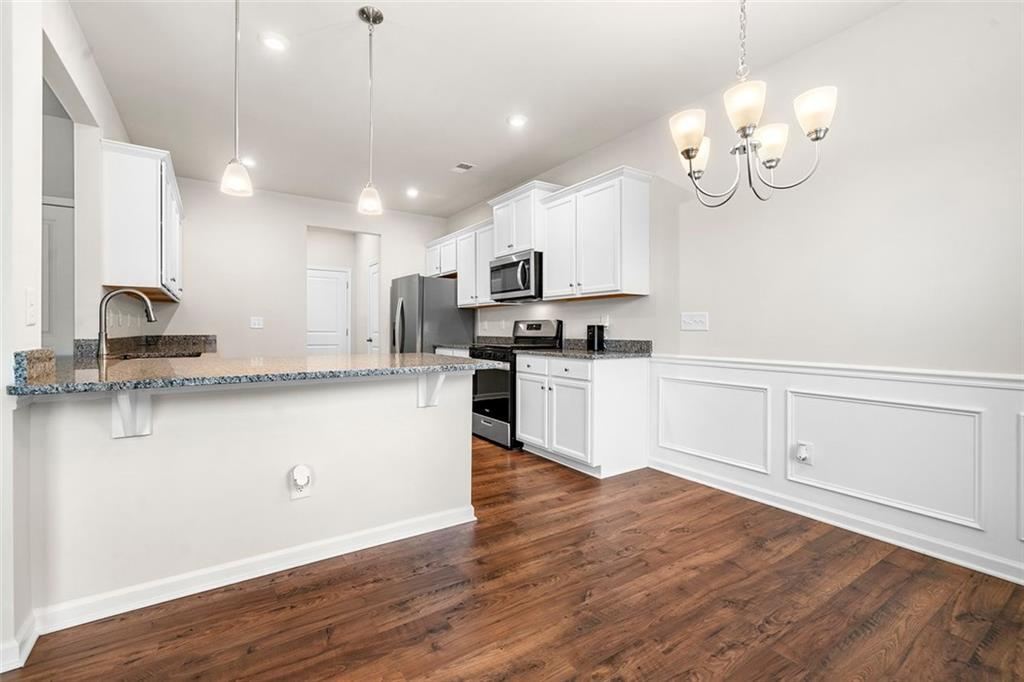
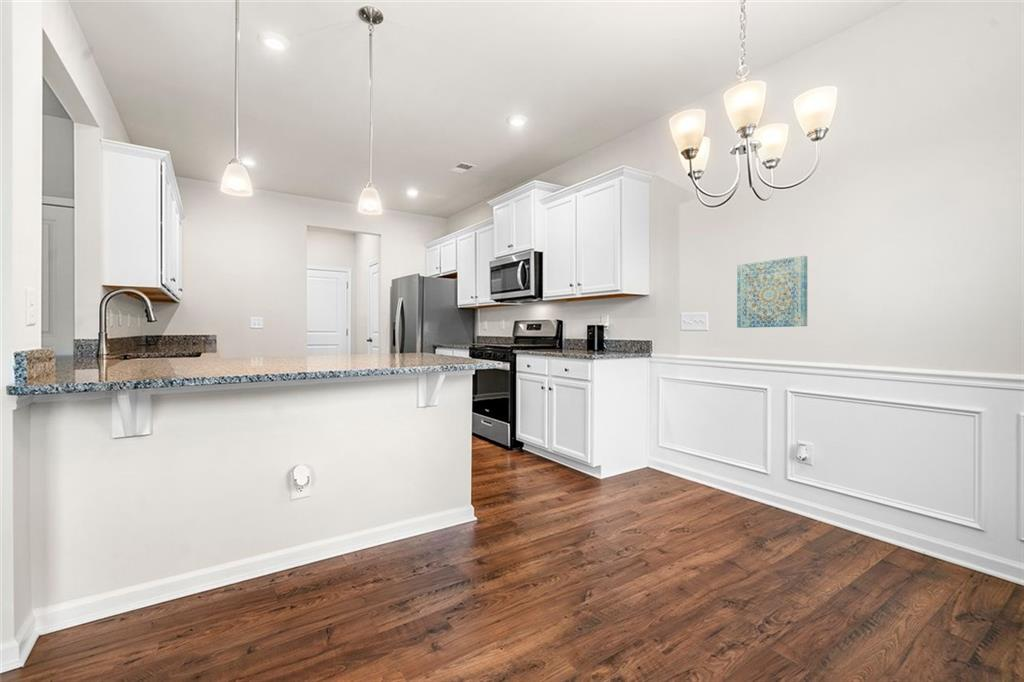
+ wall art [736,255,808,329]
